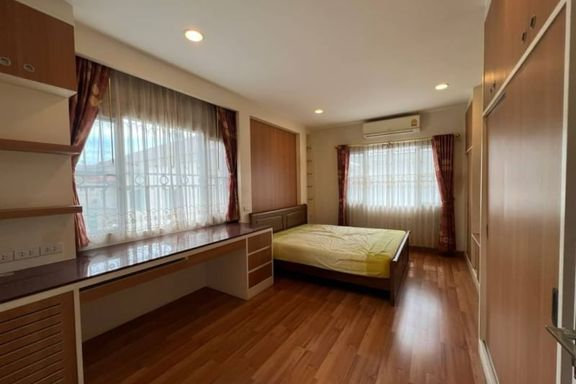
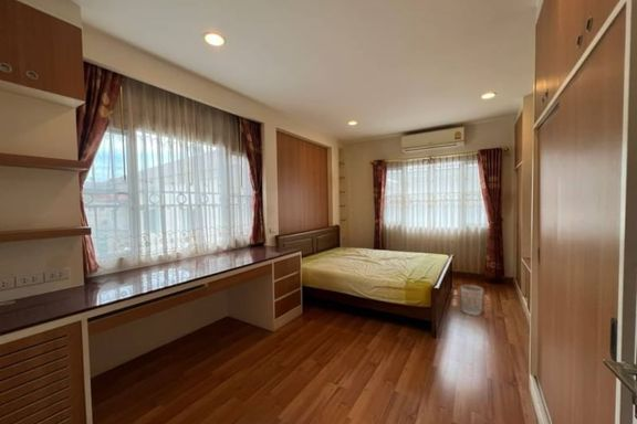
+ wastebasket [459,284,484,317]
